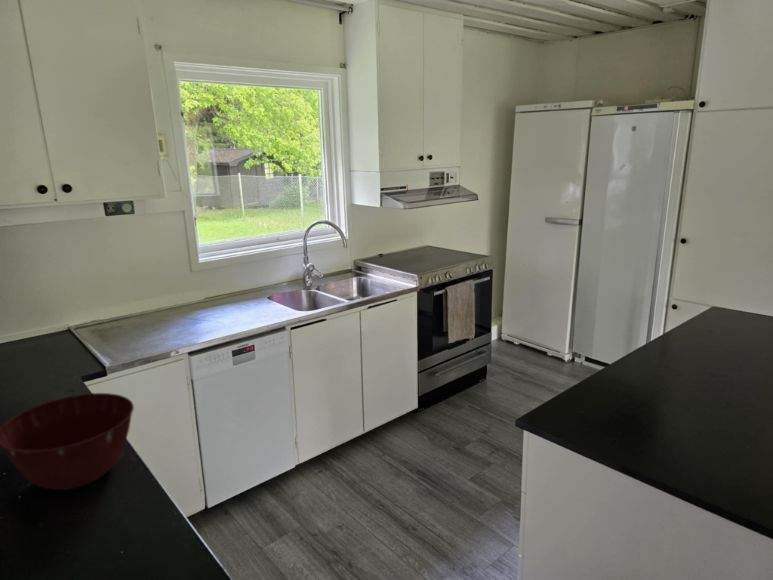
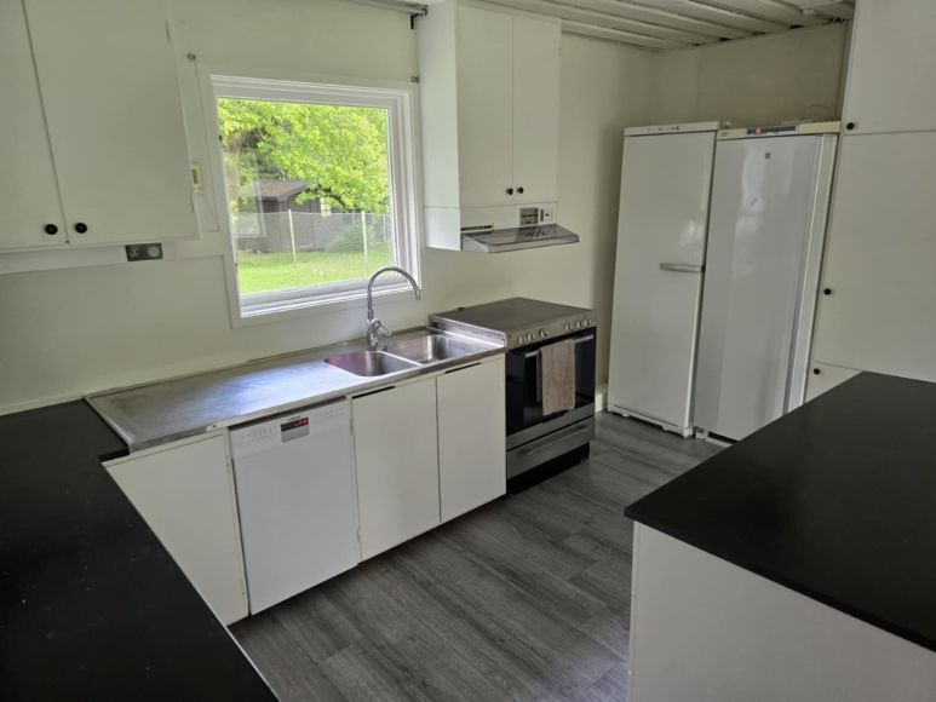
- mixing bowl [0,392,135,491]
